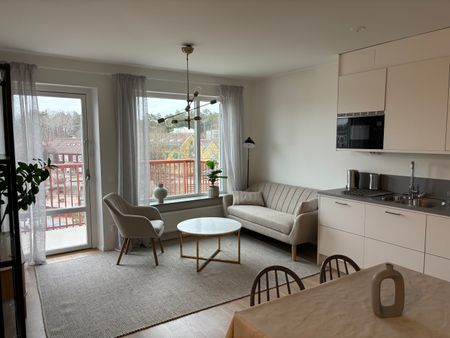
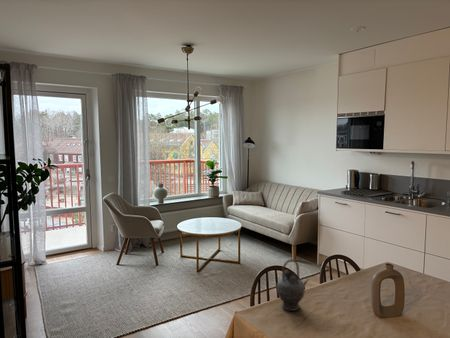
+ teapot [276,258,310,312]
